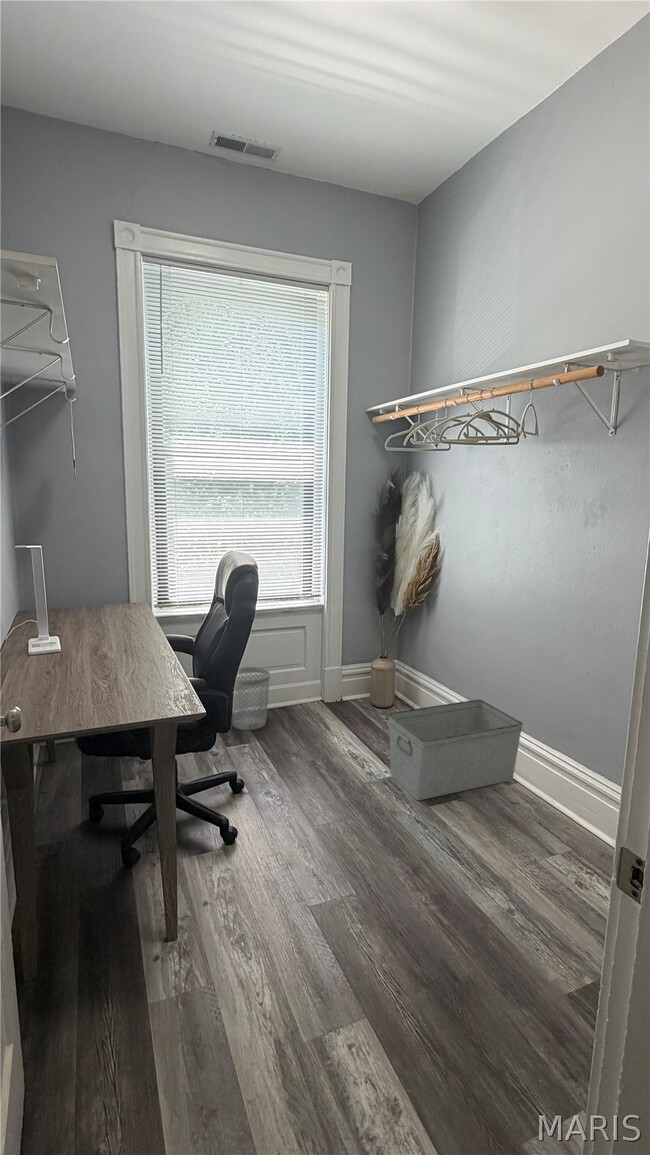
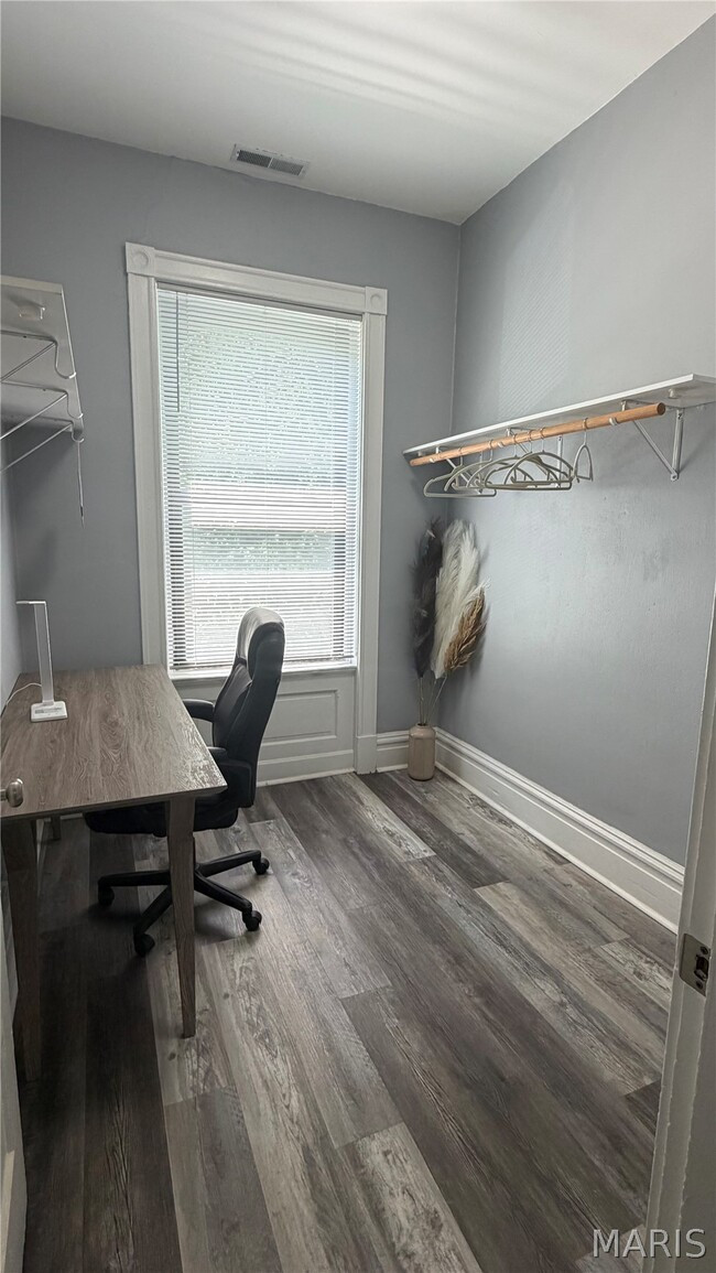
- wastebasket [231,666,271,731]
- storage bin [388,699,524,801]
